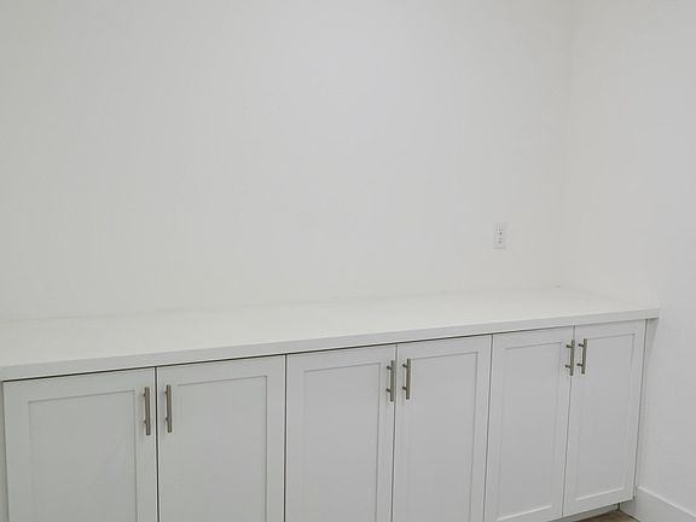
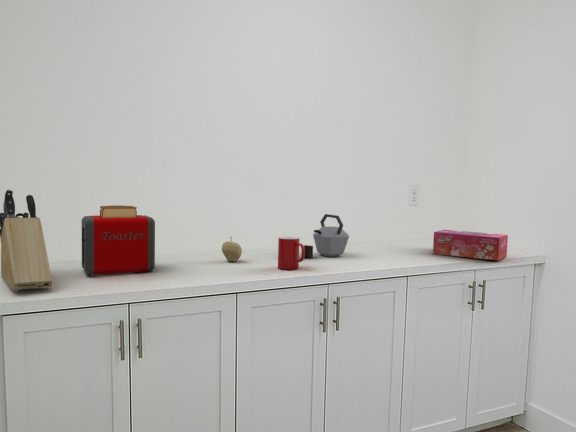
+ cup [277,236,306,271]
+ toaster [80,204,156,276]
+ kettle [300,213,350,259]
+ fruit [221,236,243,262]
+ knife block [0,189,53,292]
+ tissue box [432,229,509,261]
